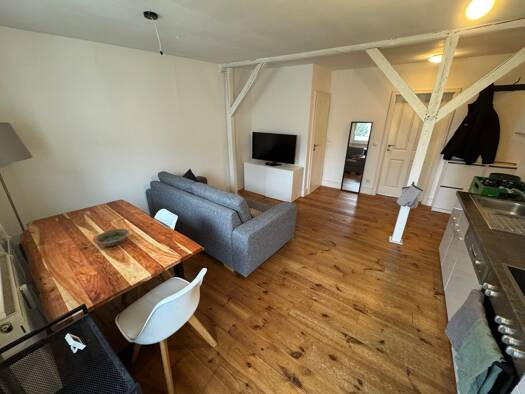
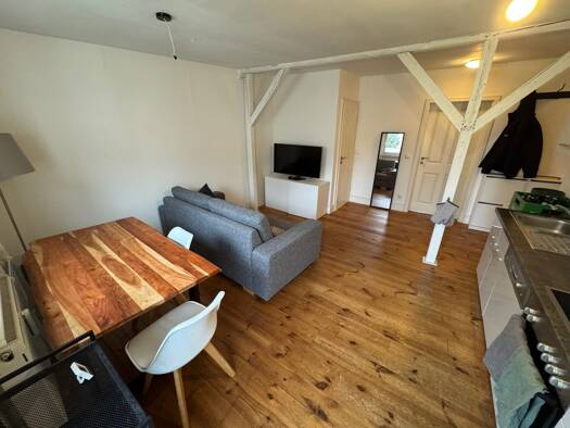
- bowl [94,228,130,248]
